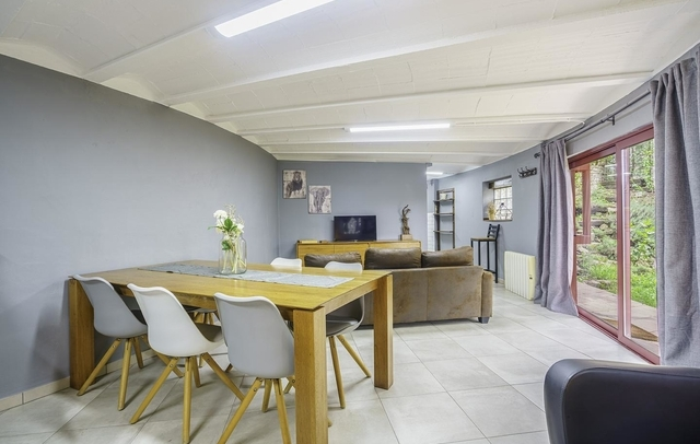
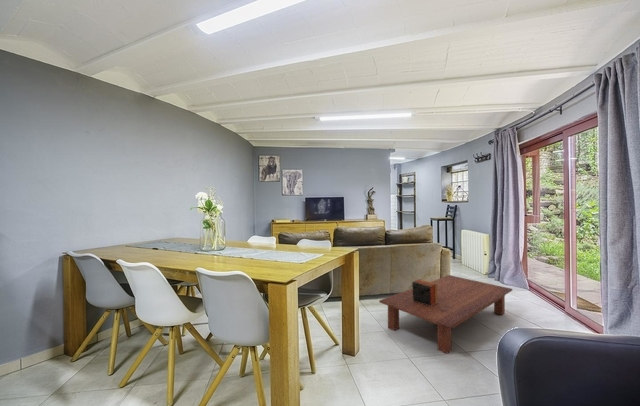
+ coffee table [378,274,513,355]
+ decorative box [411,279,437,306]
